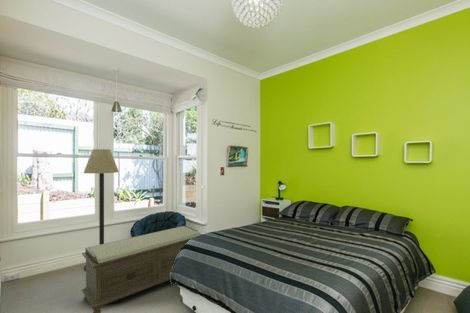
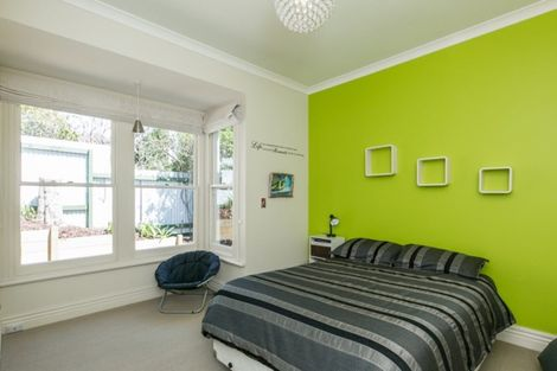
- floor lamp [83,148,120,272]
- bench [81,225,203,313]
